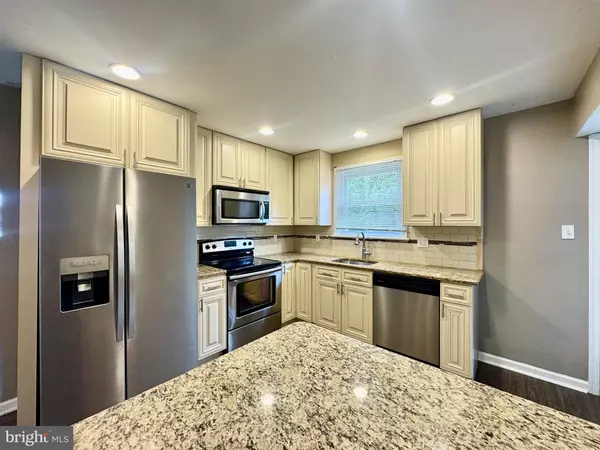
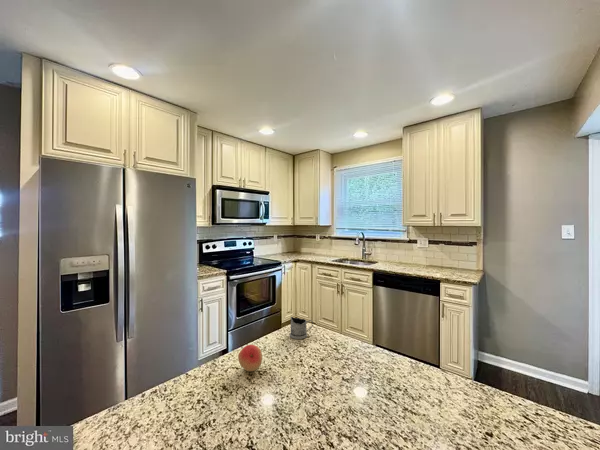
+ fruit [237,344,263,372]
+ tea glass holder [289,316,314,340]
